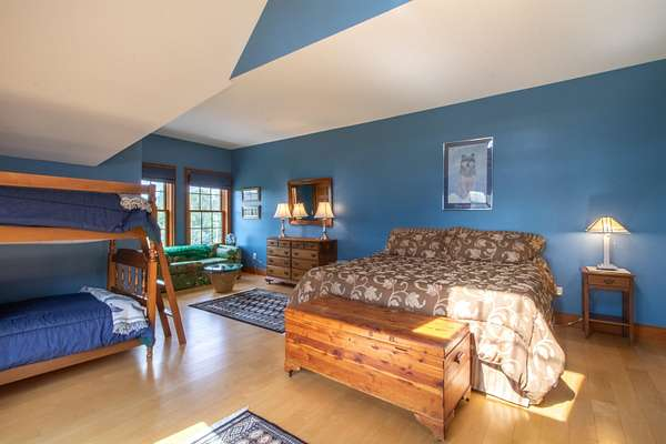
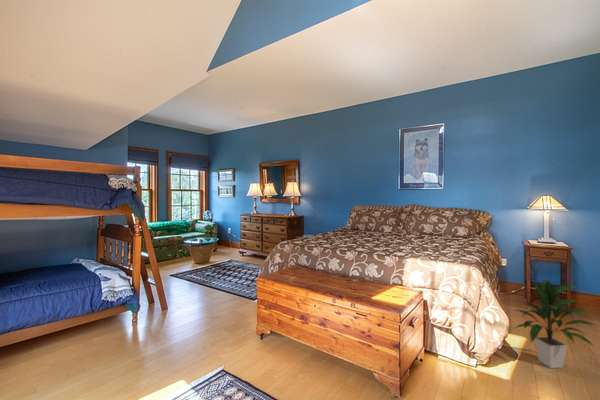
+ indoor plant [511,278,600,369]
